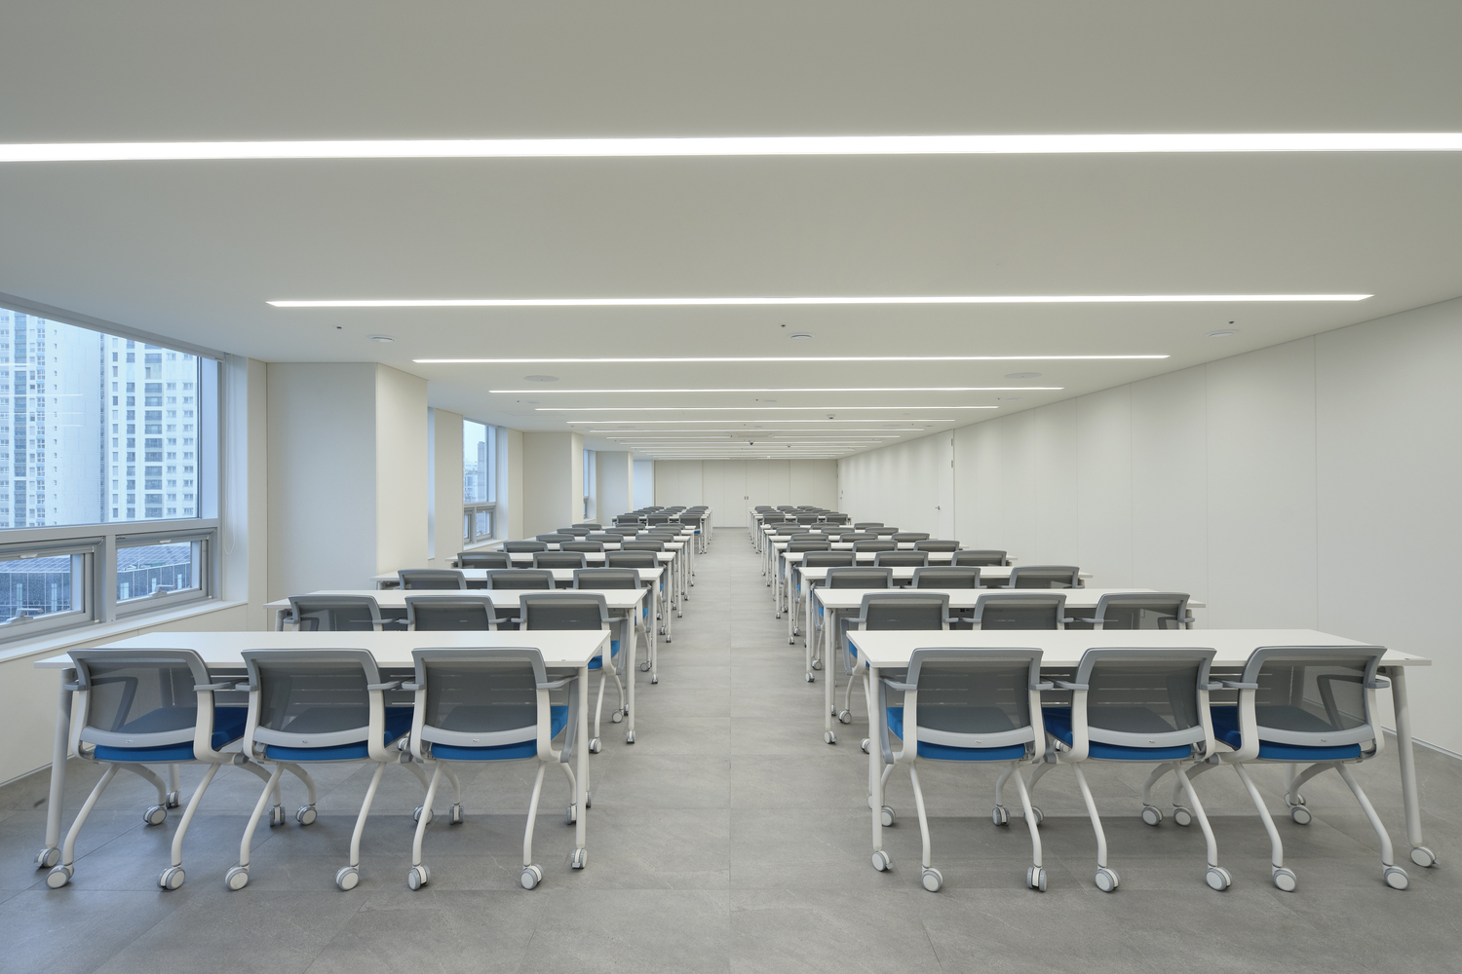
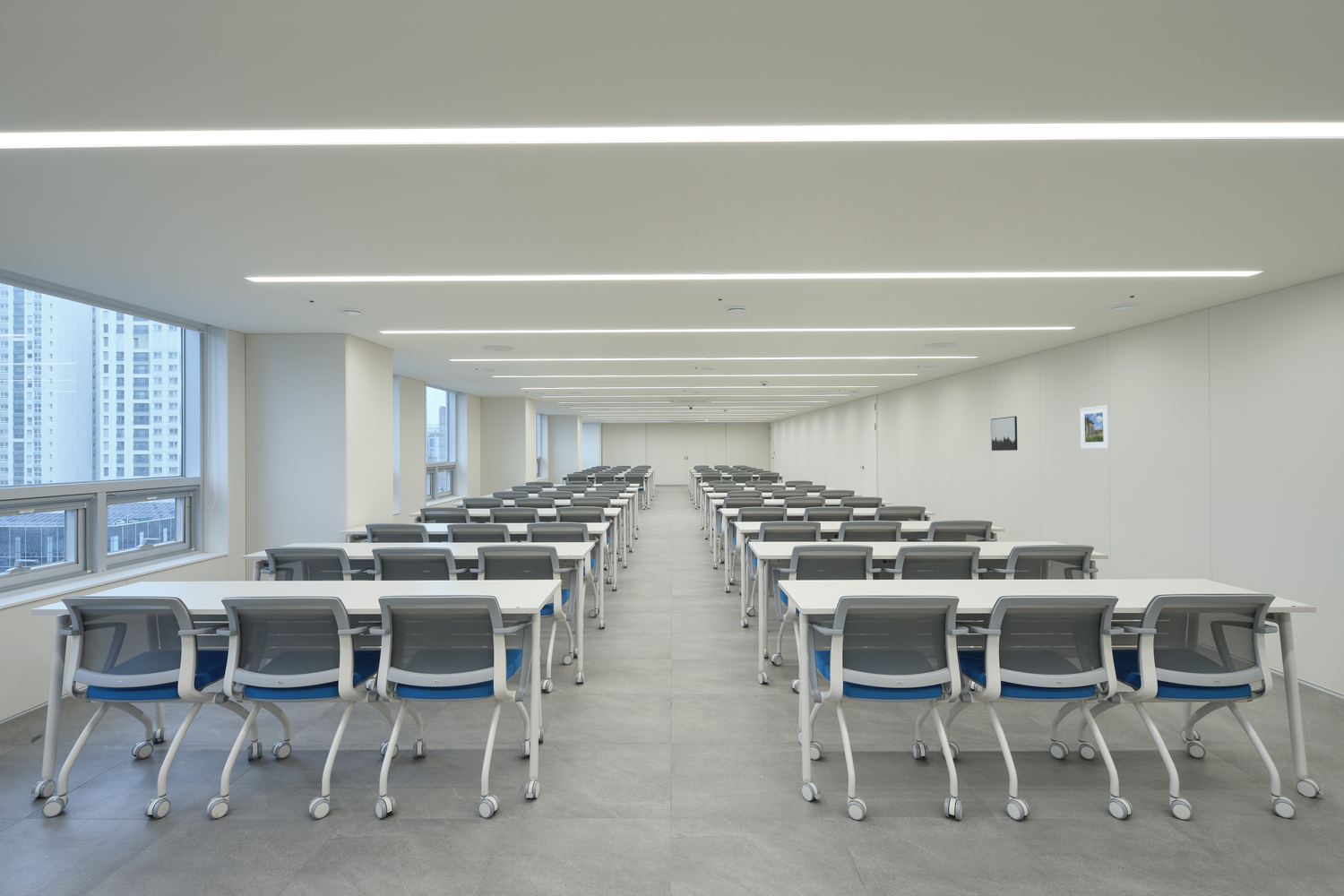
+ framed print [1079,404,1111,450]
+ wall art [990,415,1019,452]
